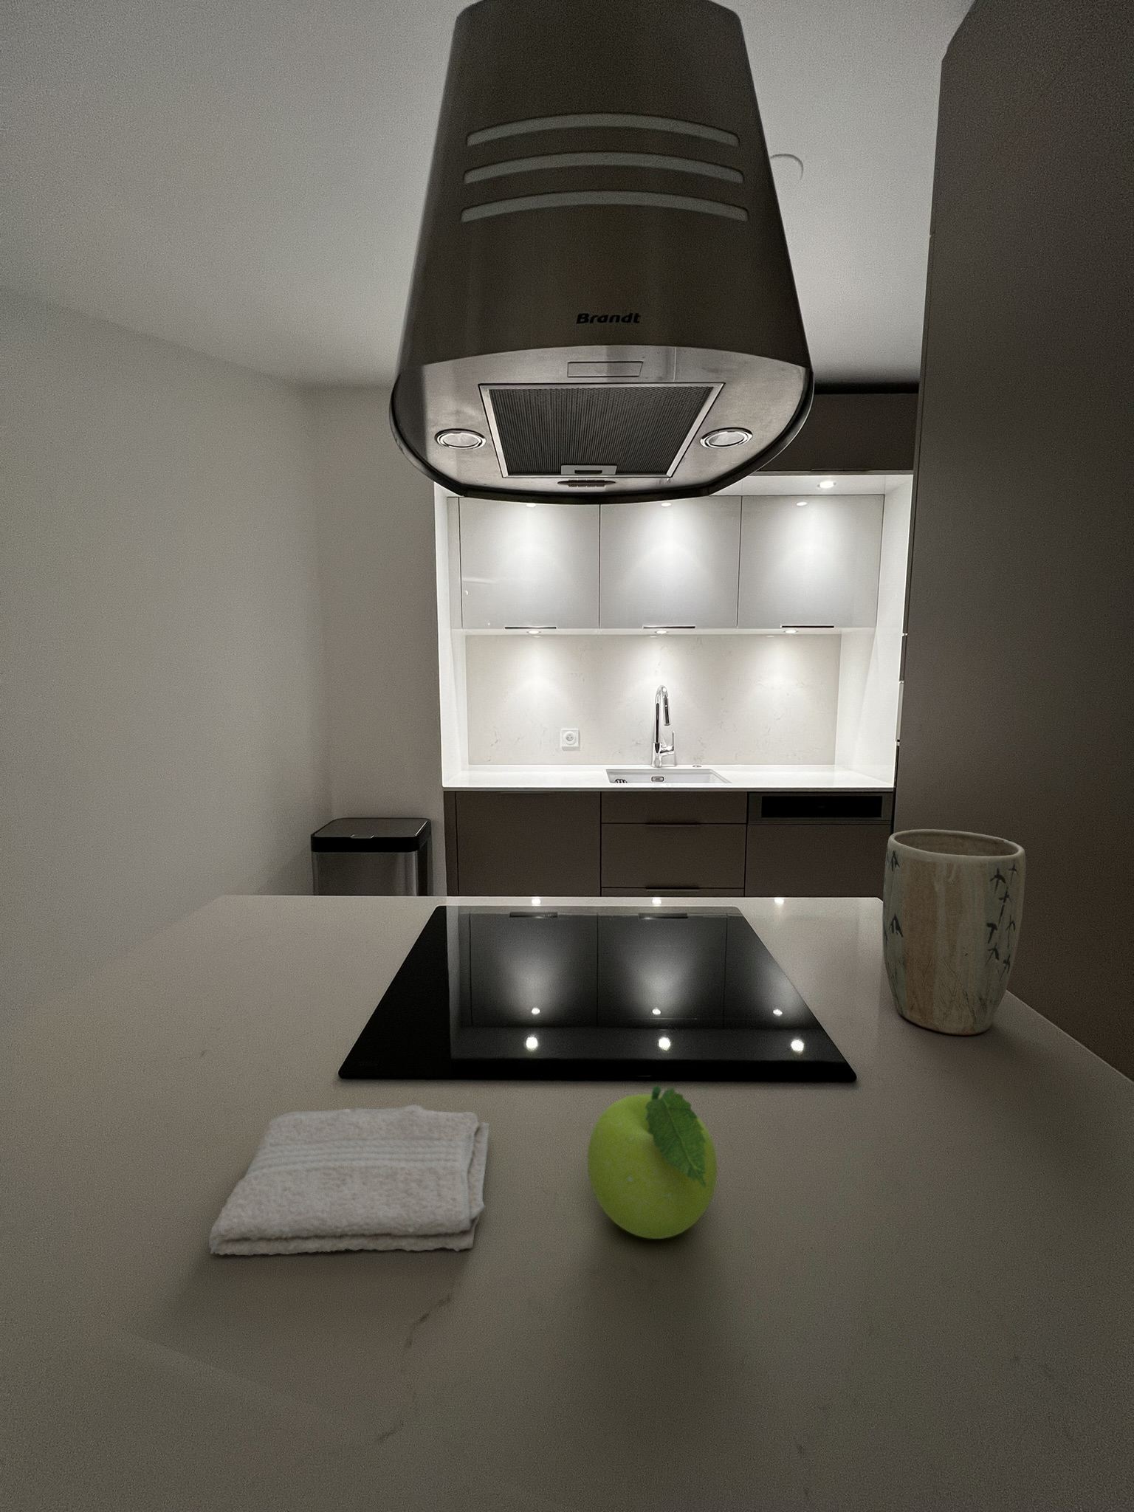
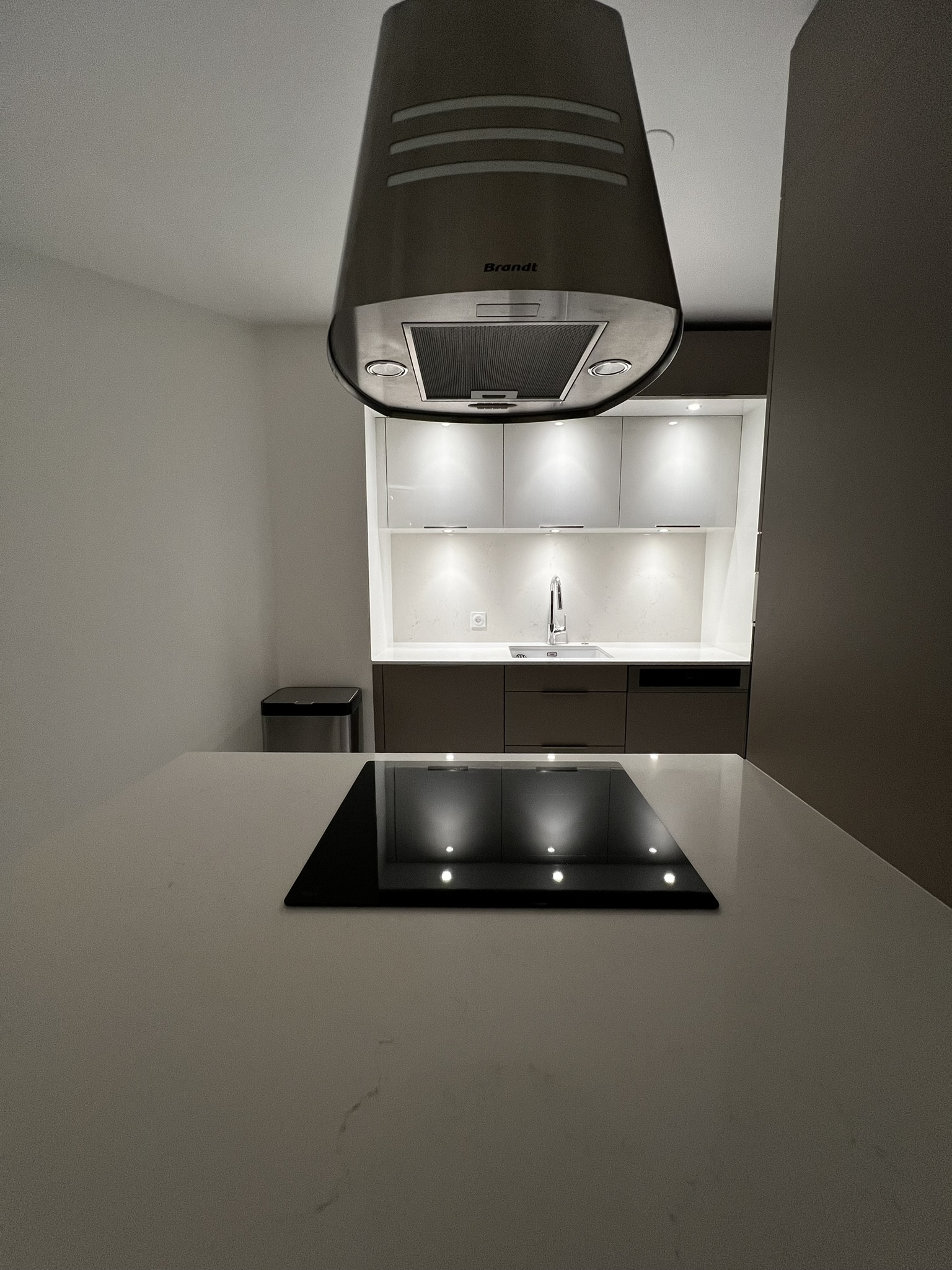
- plant pot [881,829,1027,1036]
- washcloth [208,1104,491,1256]
- fruit [587,1086,717,1239]
